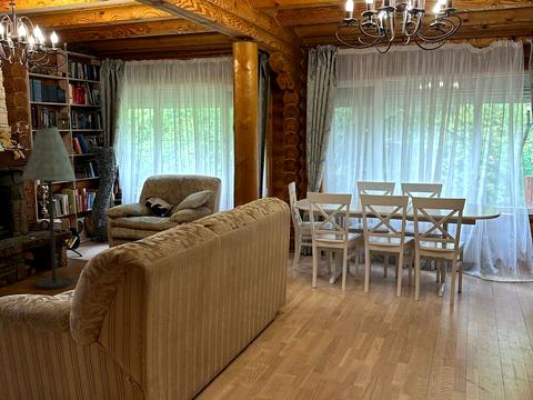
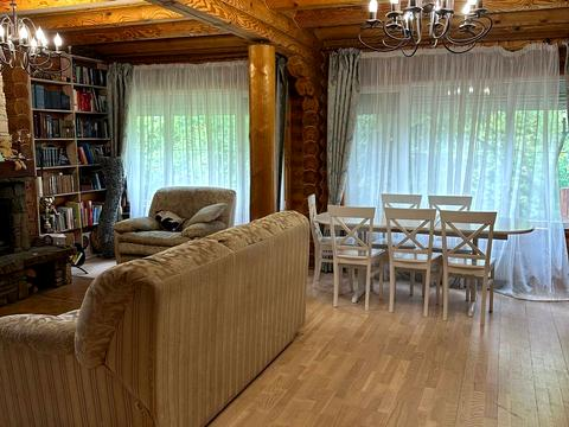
- floor lamp [21,126,78,290]
